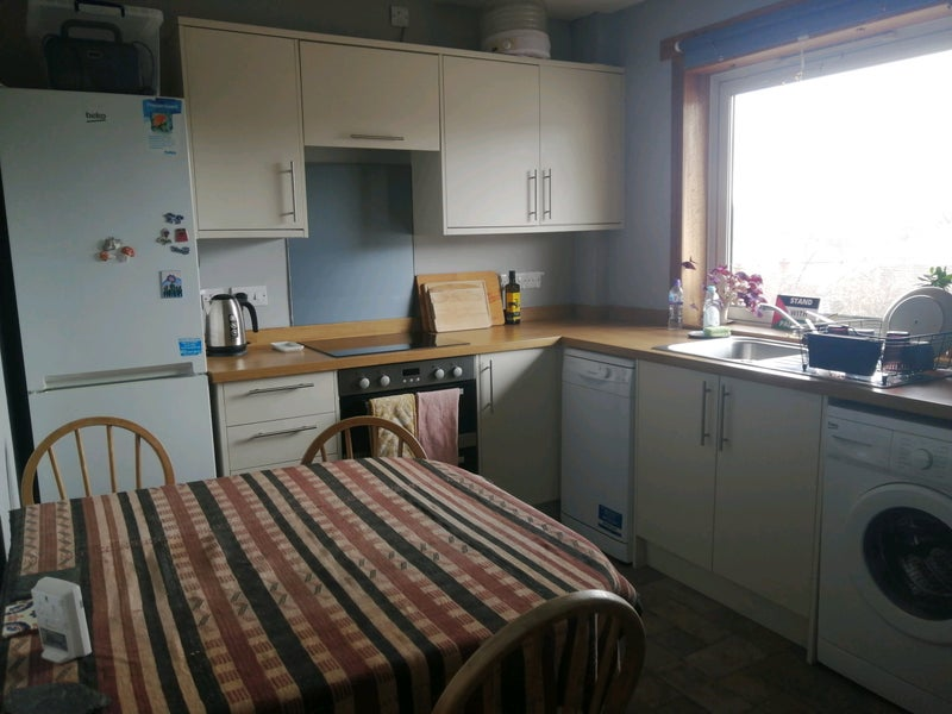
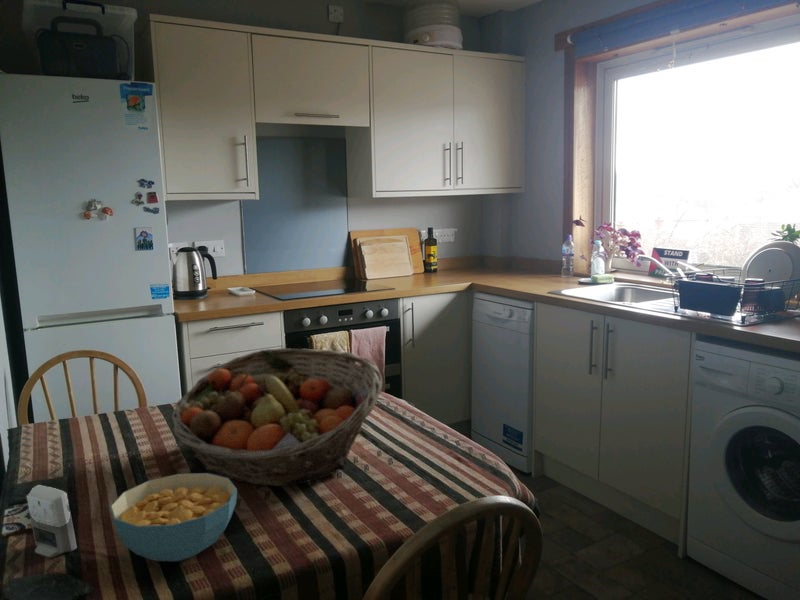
+ cereal bowl [109,472,238,563]
+ fruit basket [170,347,383,487]
